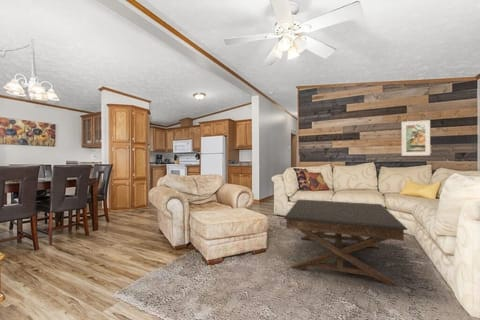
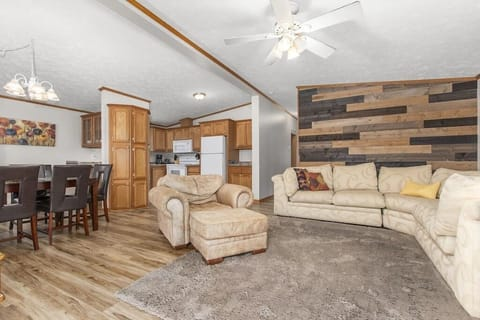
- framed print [401,119,431,157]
- coffee table [283,198,409,287]
